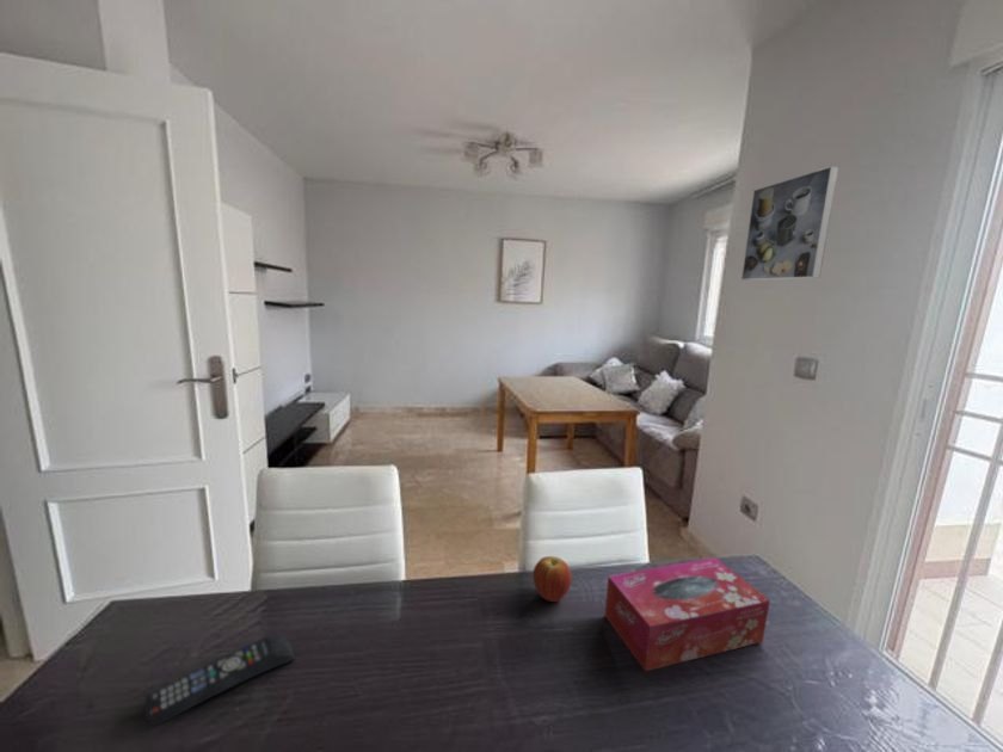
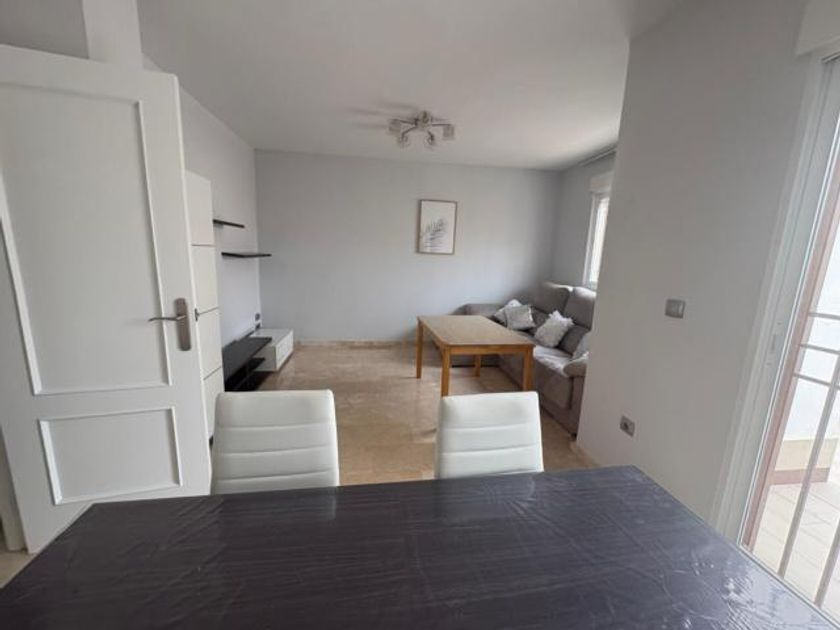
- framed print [740,165,839,282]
- fruit [533,555,573,603]
- remote control [143,633,296,727]
- tissue box [603,556,771,672]
